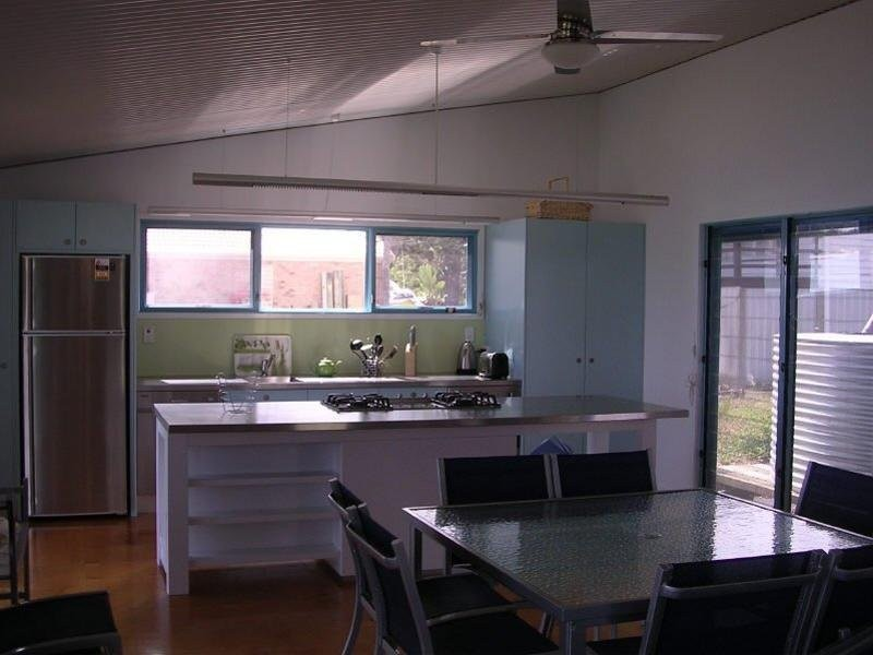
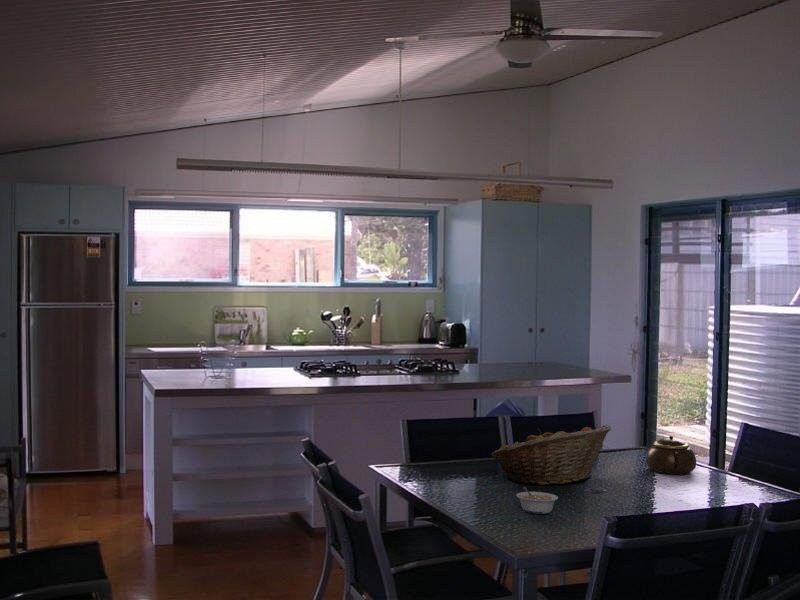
+ teapot [645,435,697,475]
+ fruit basket [491,424,612,486]
+ legume [516,486,559,515]
